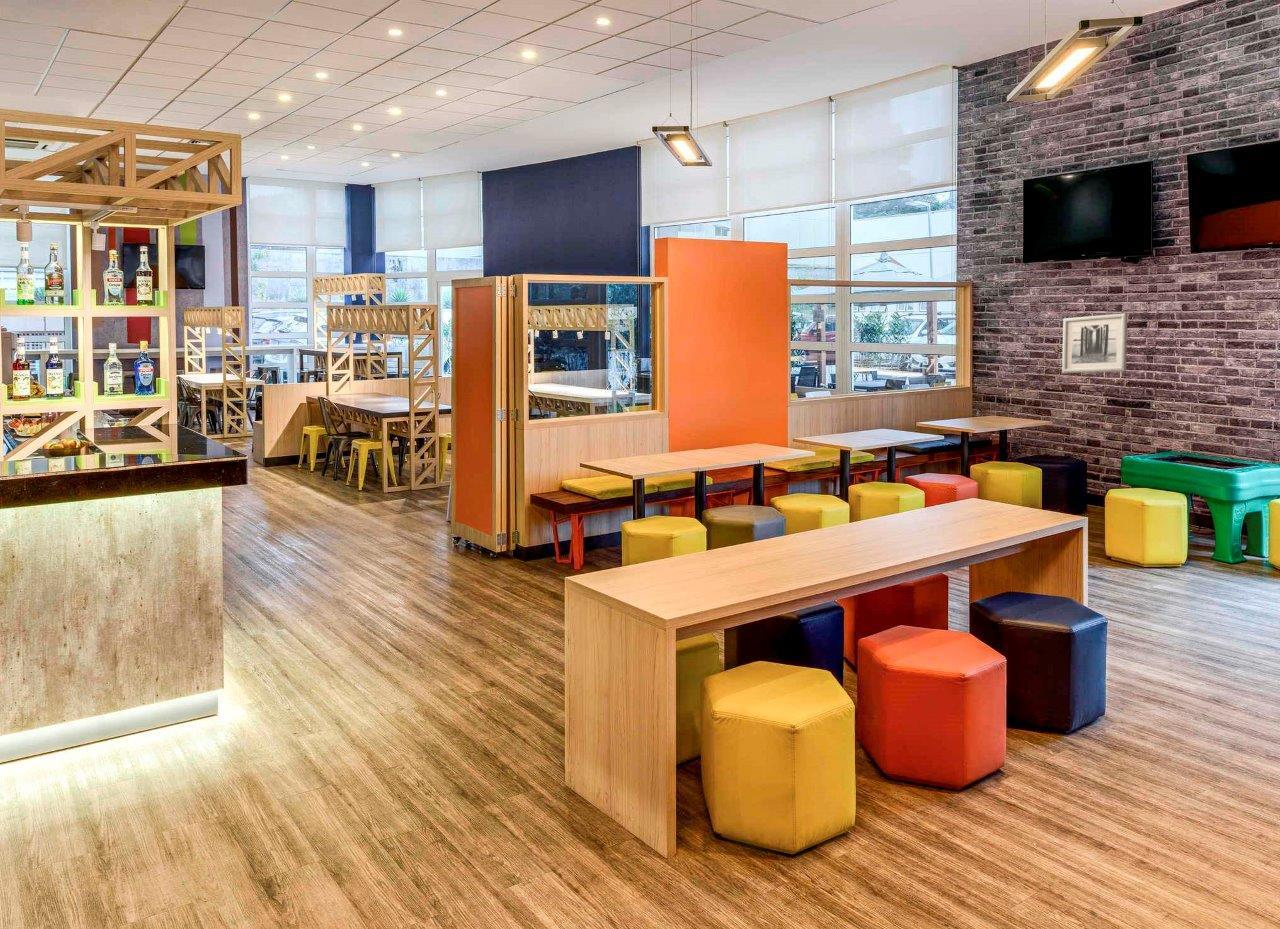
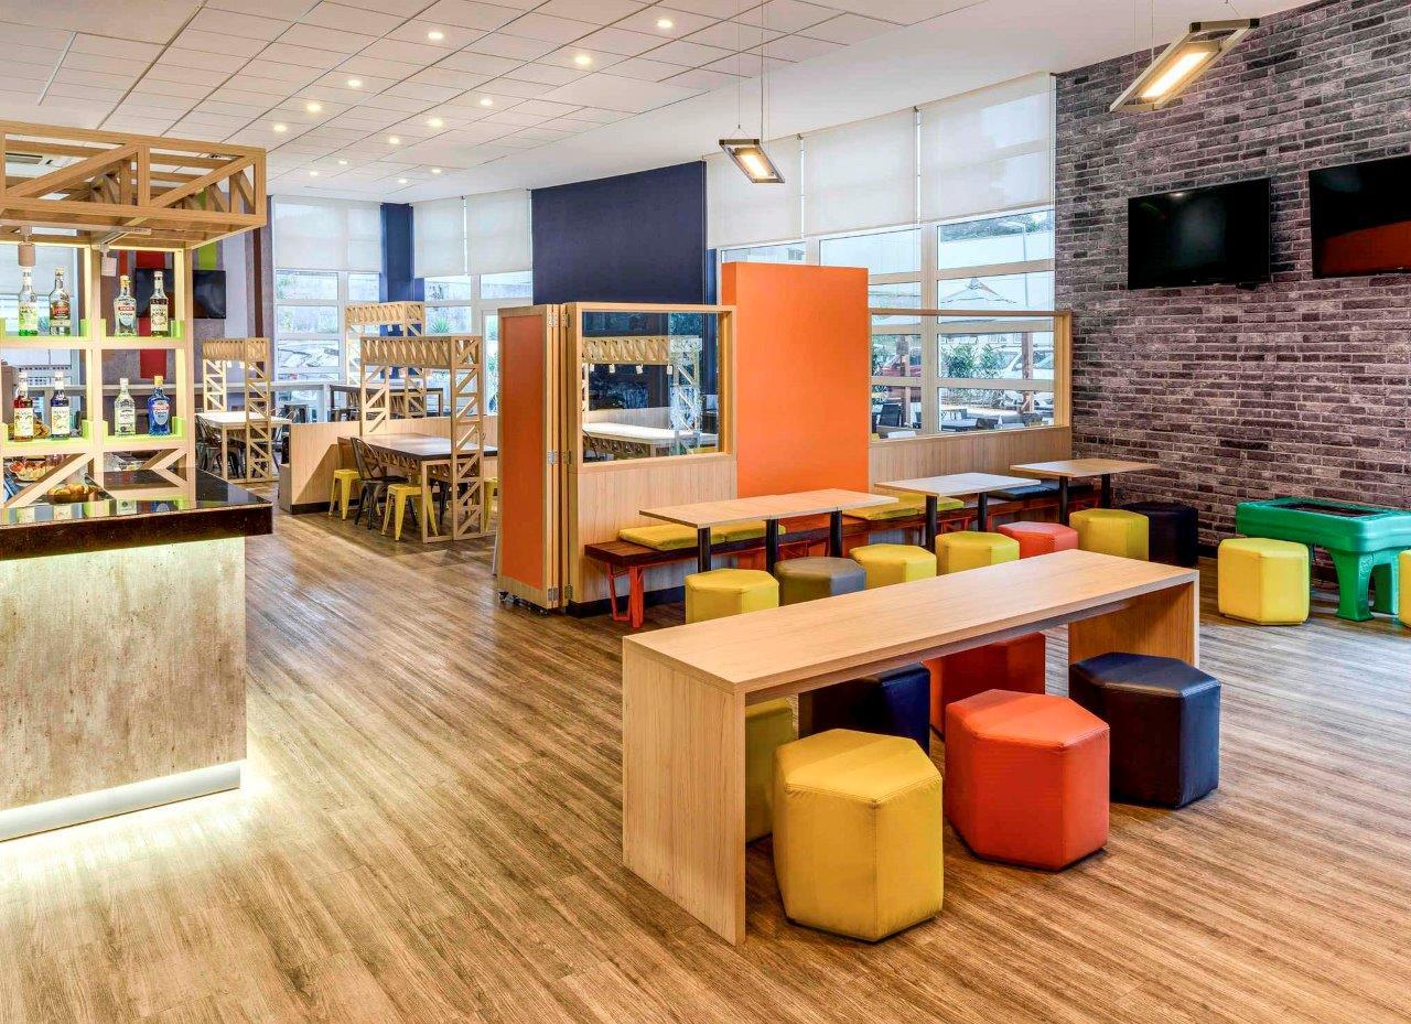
- wall art [1061,312,1128,374]
